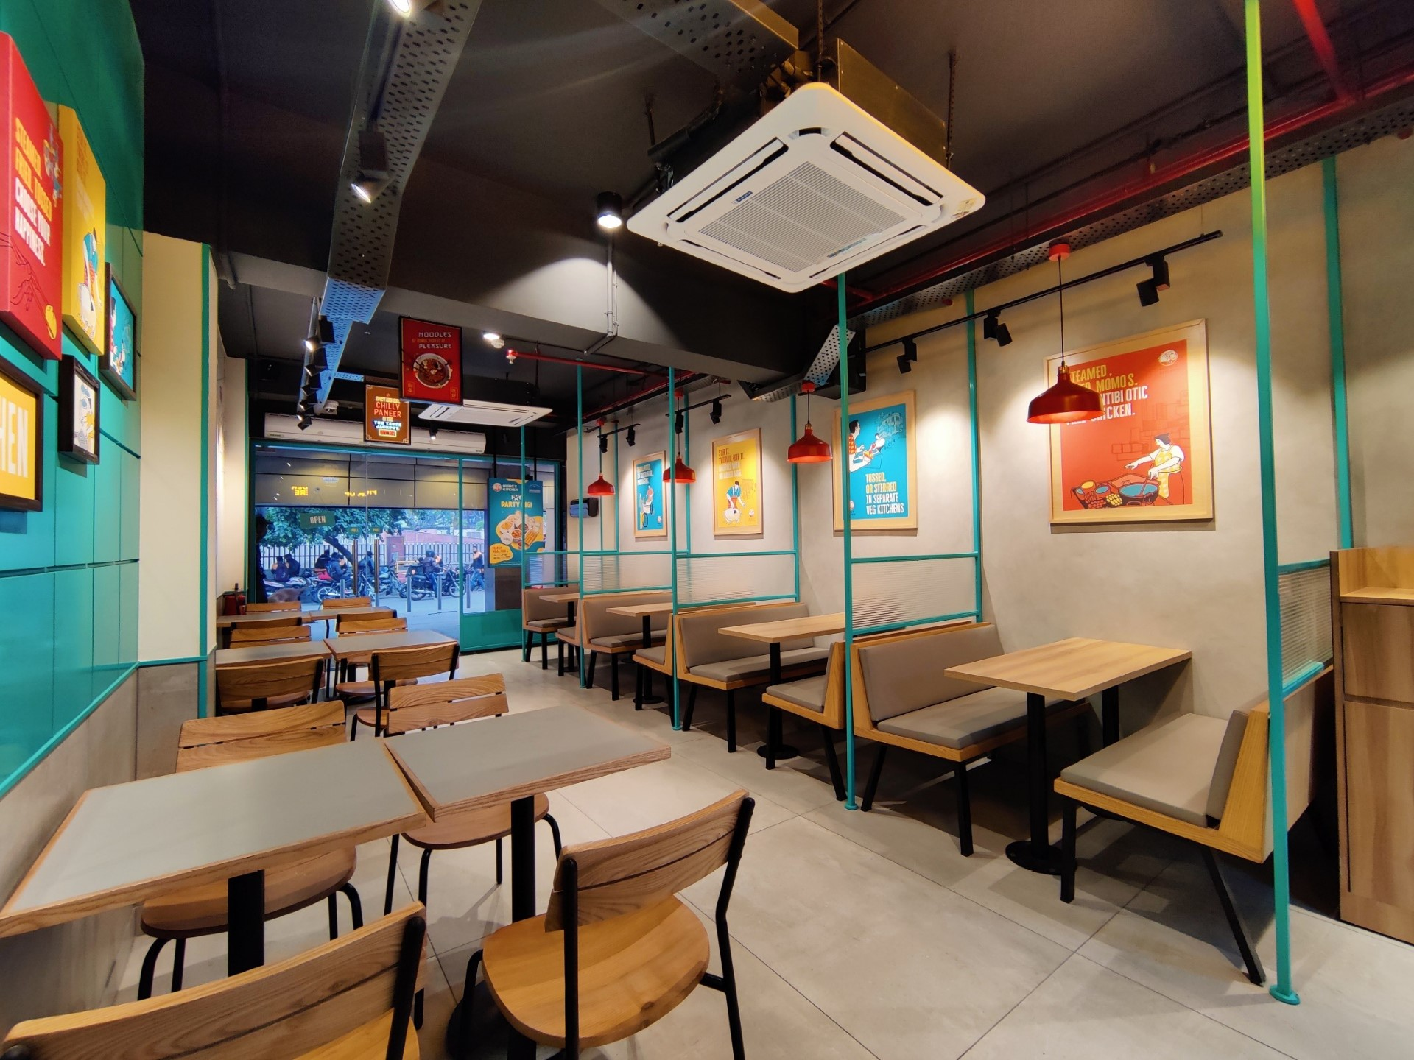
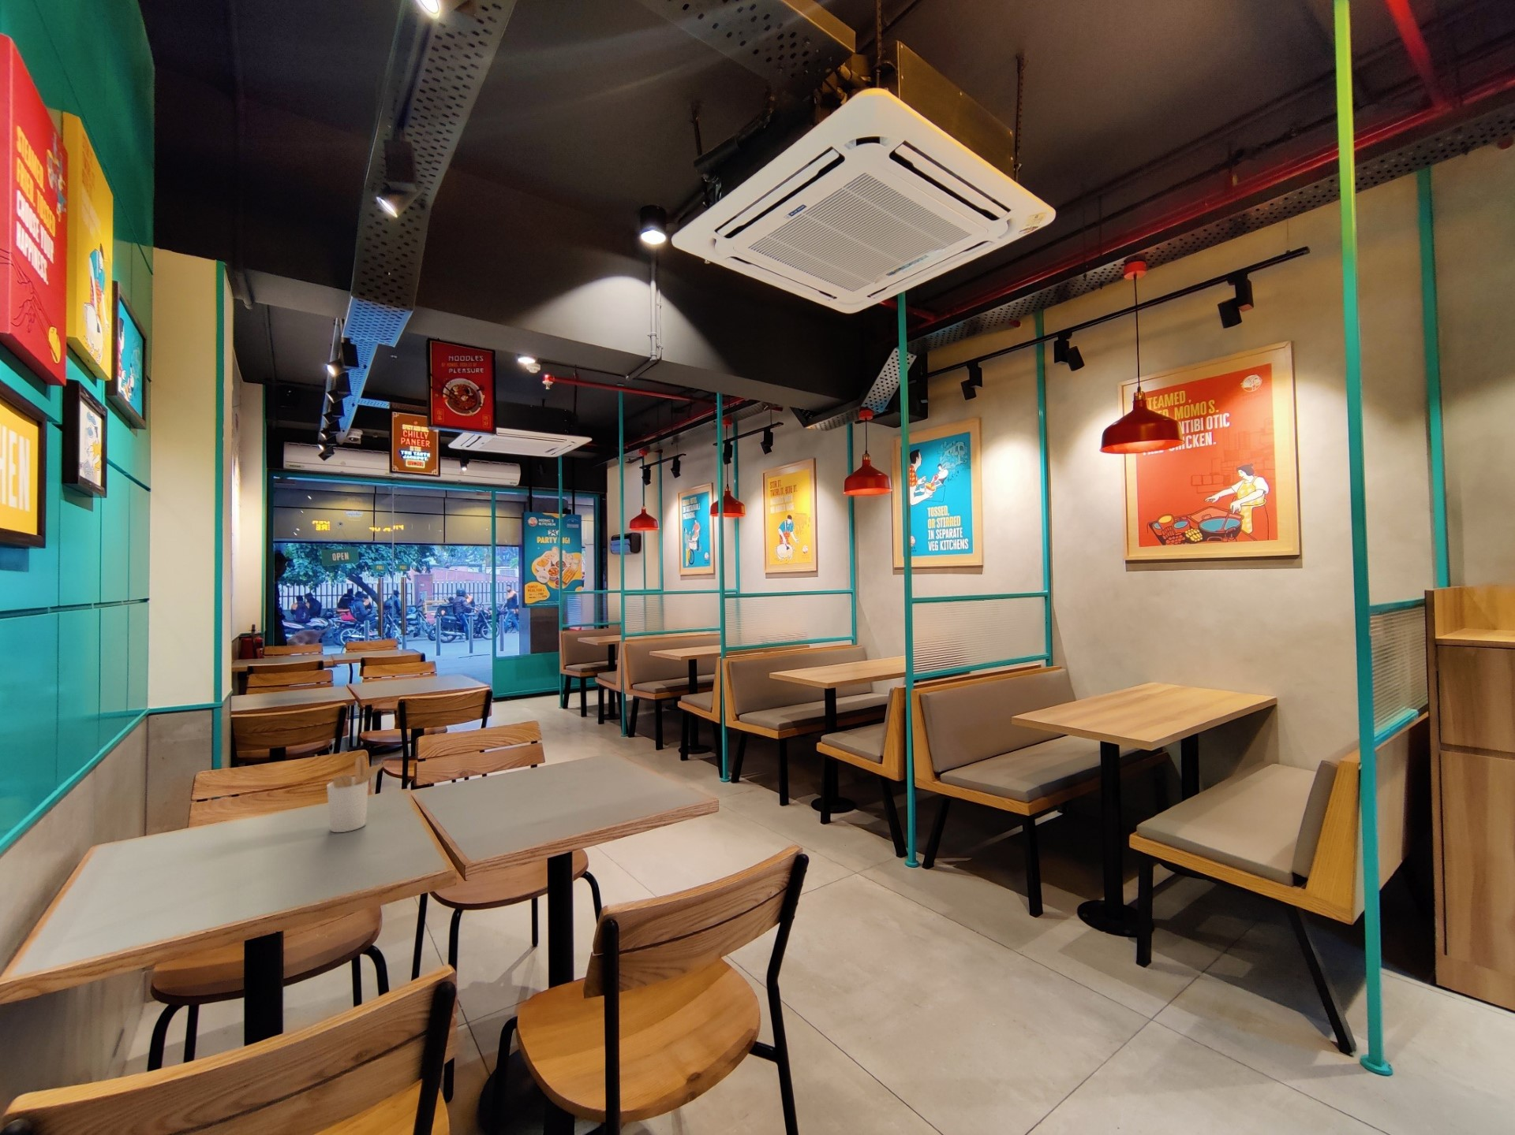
+ utensil holder [326,755,390,833]
